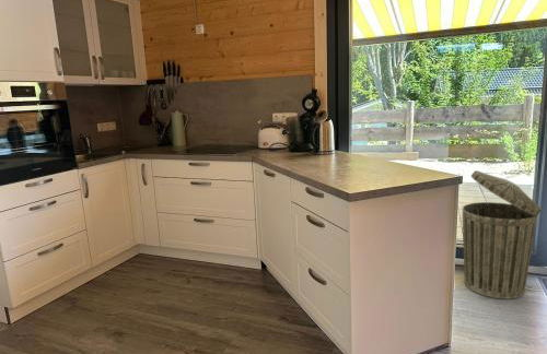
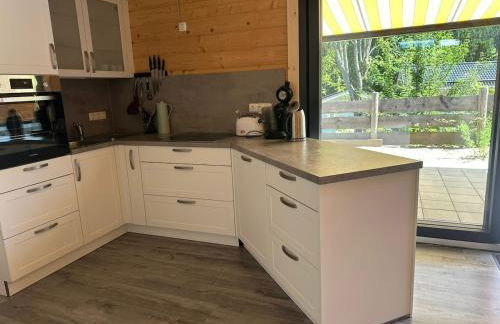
- trash can [461,169,543,300]
